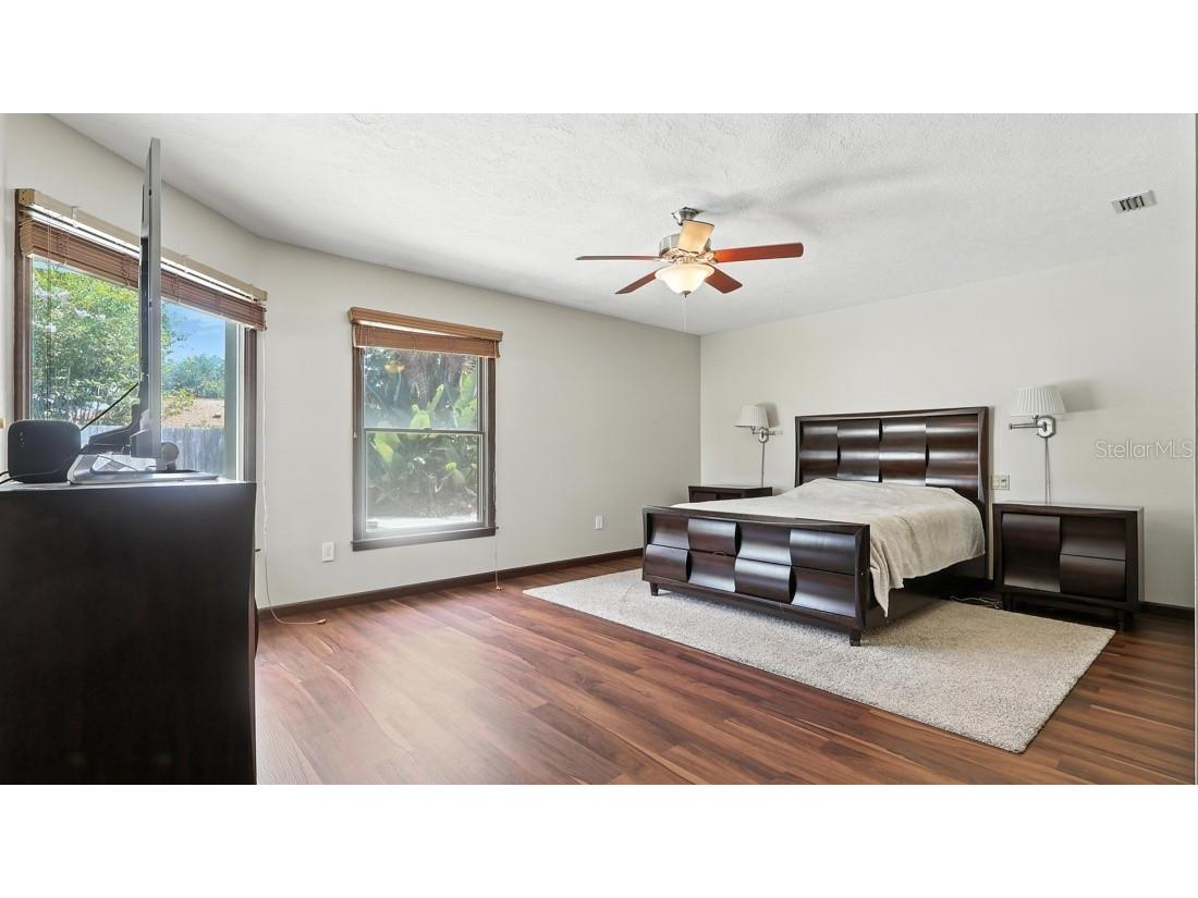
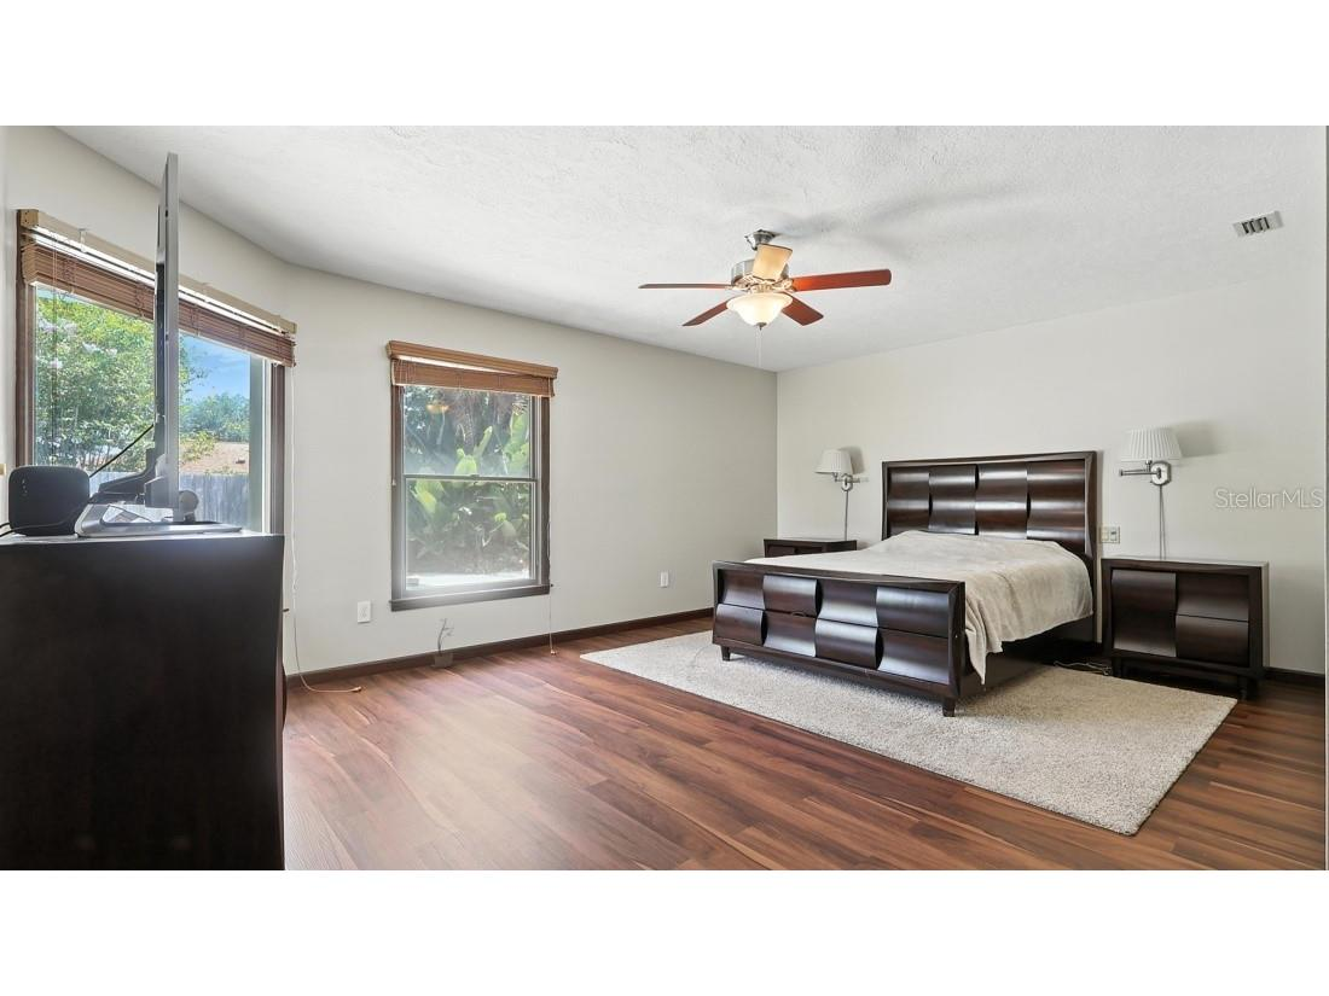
+ potted plant [433,618,455,669]
